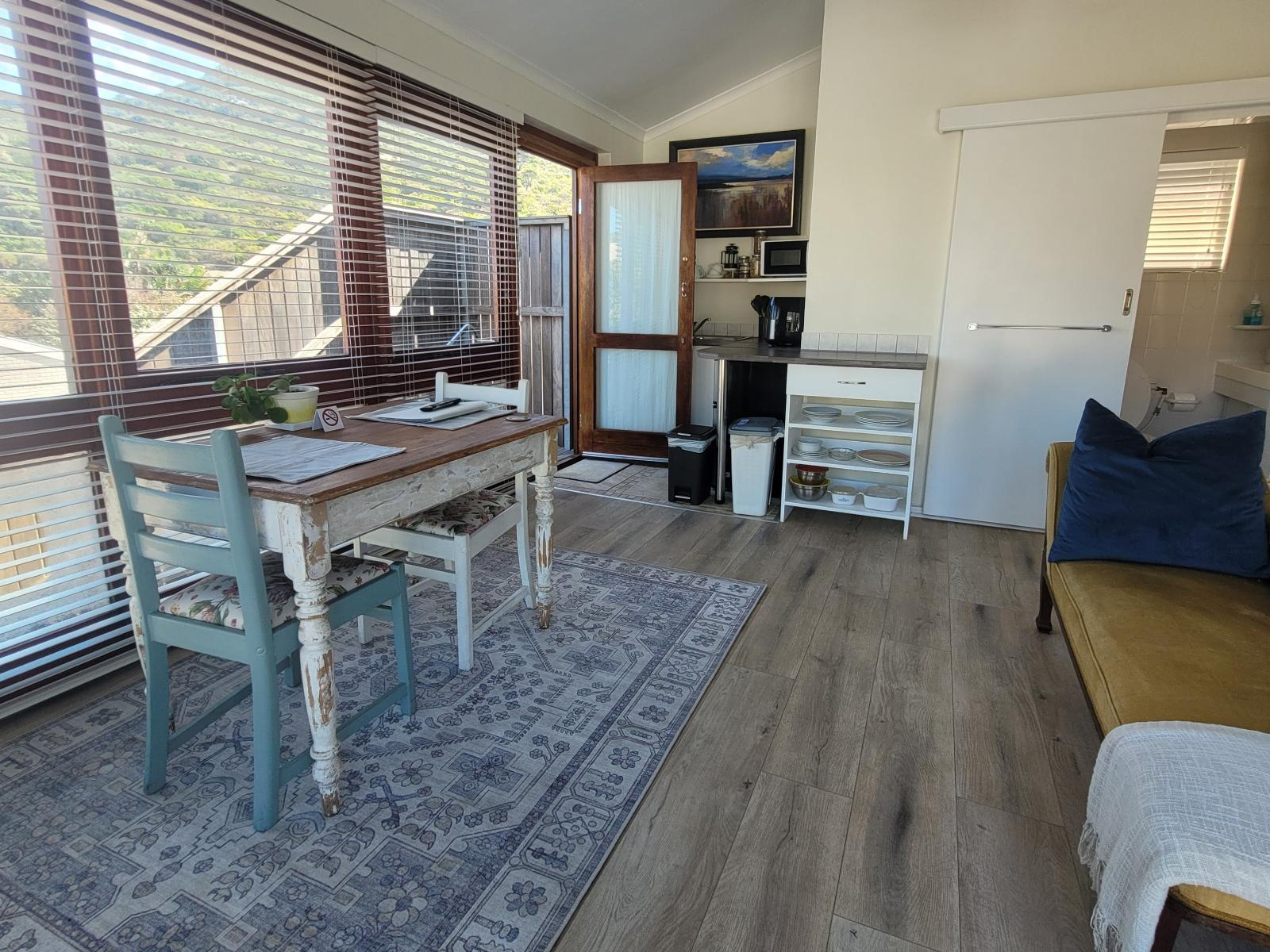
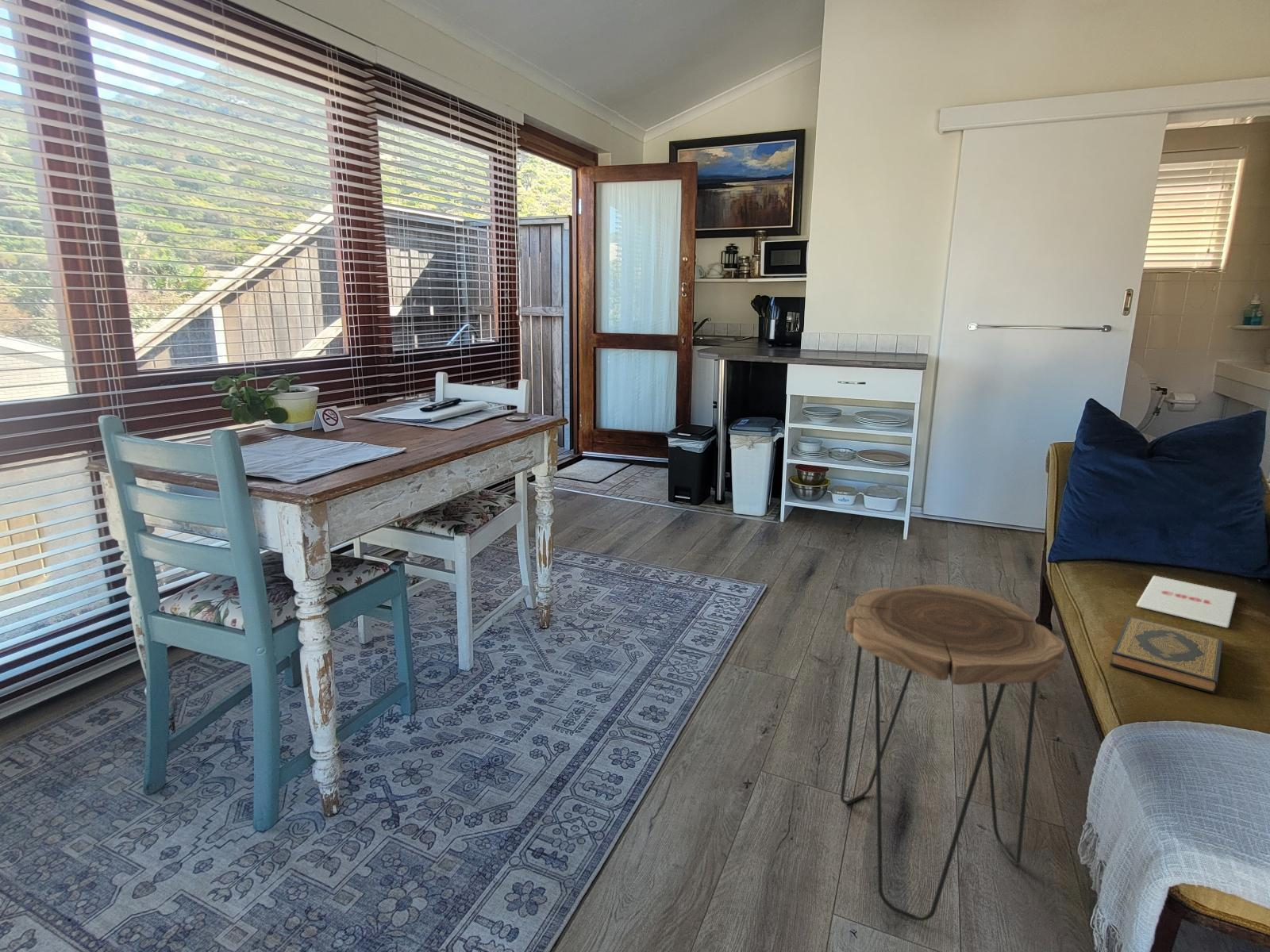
+ hardback book [1109,616,1223,694]
+ side table [840,584,1066,922]
+ magazine [1136,575,1237,628]
